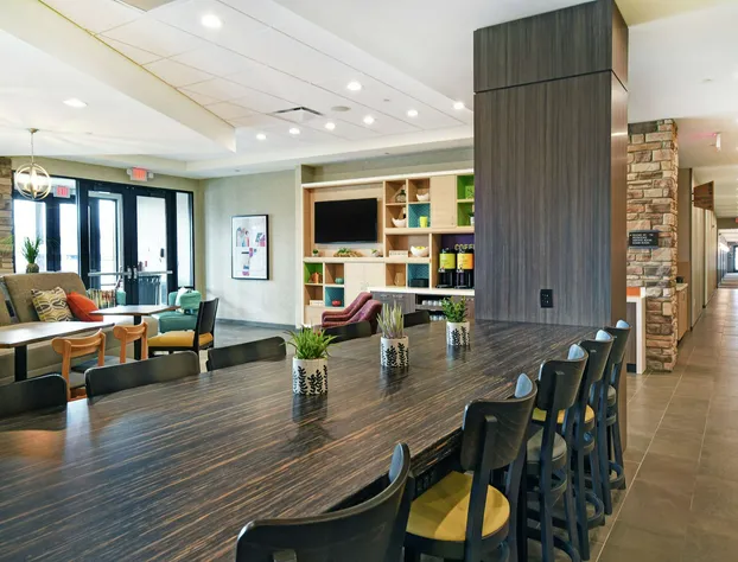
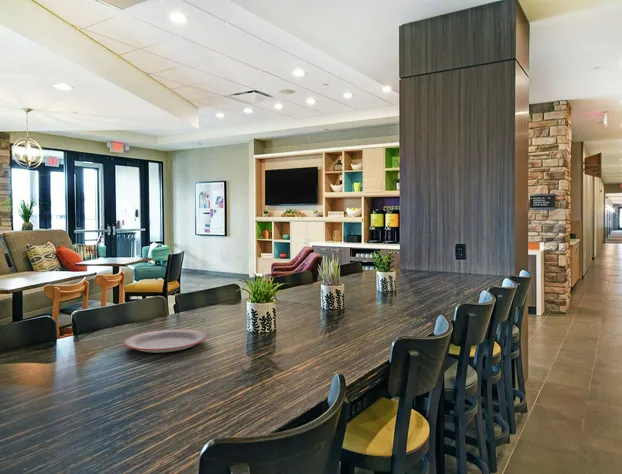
+ plate [123,329,208,354]
